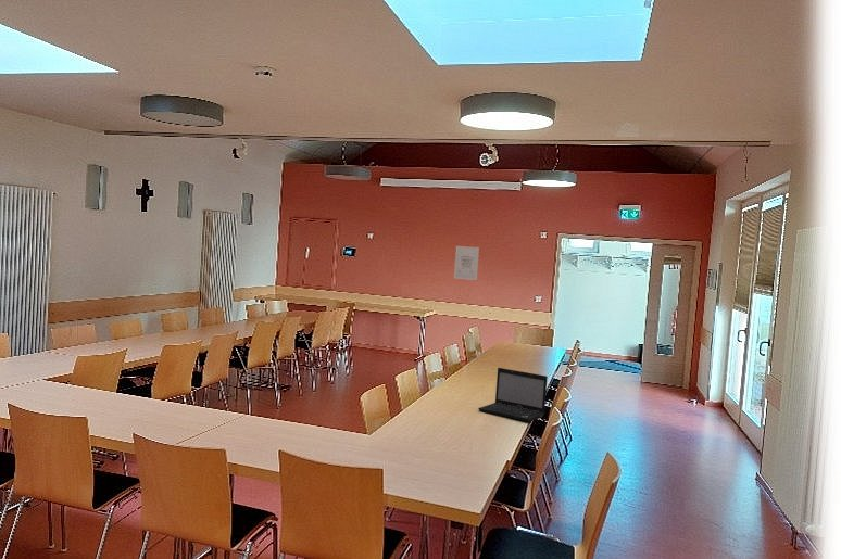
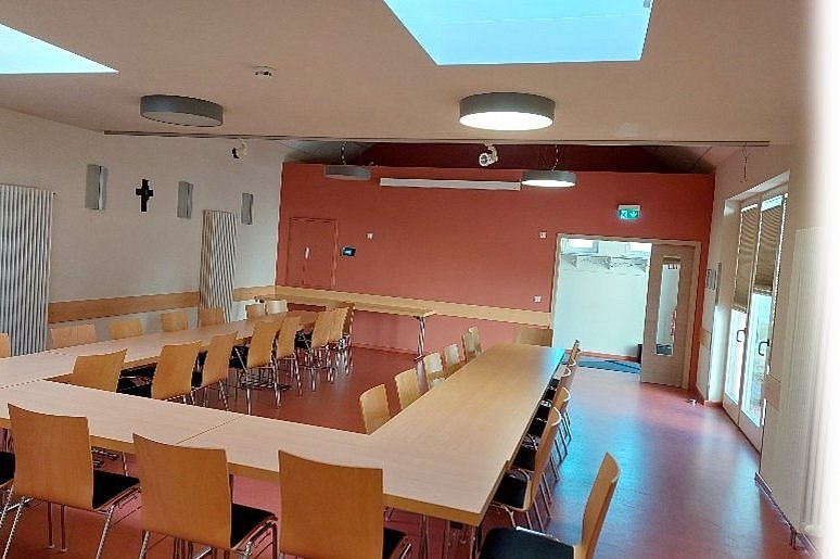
- wall art [453,245,480,281]
- laptop [477,367,549,423]
